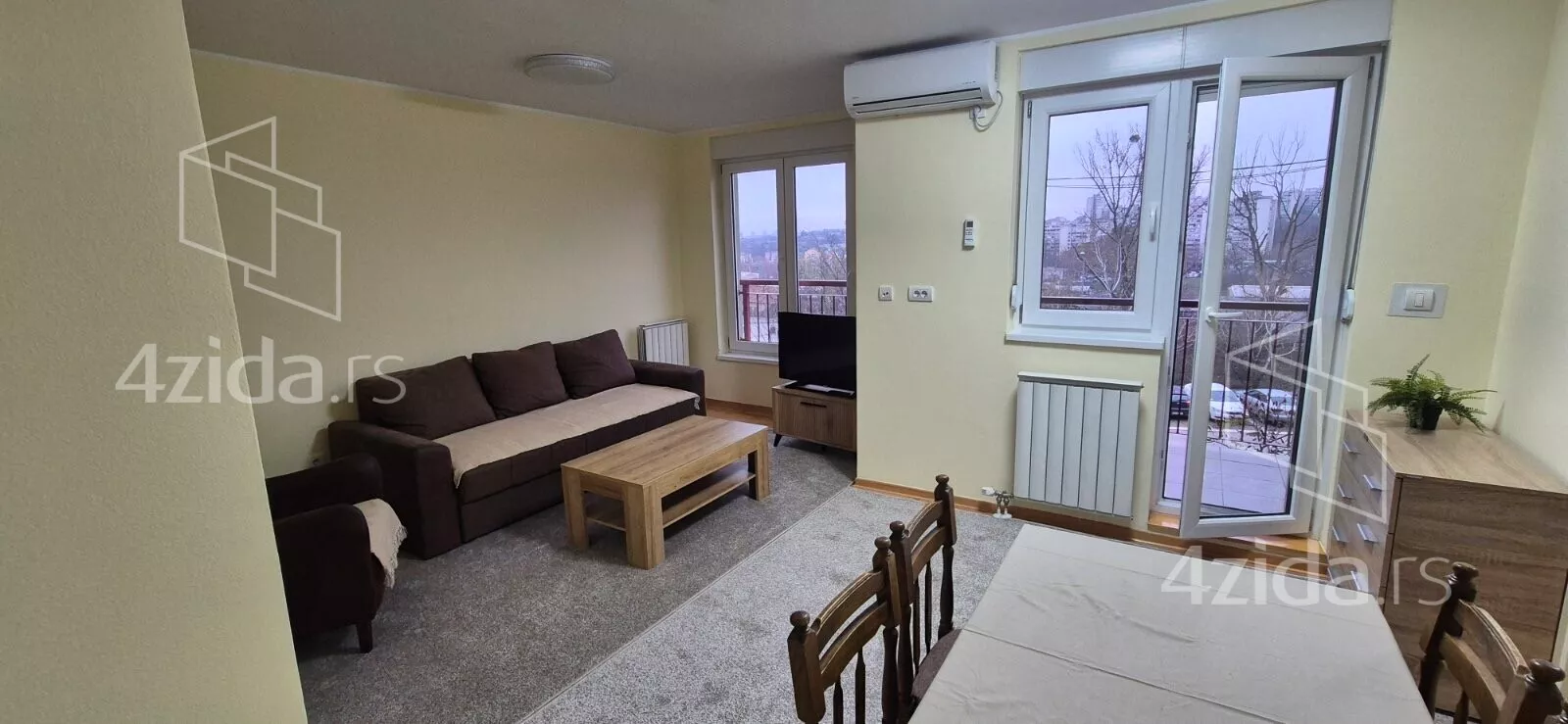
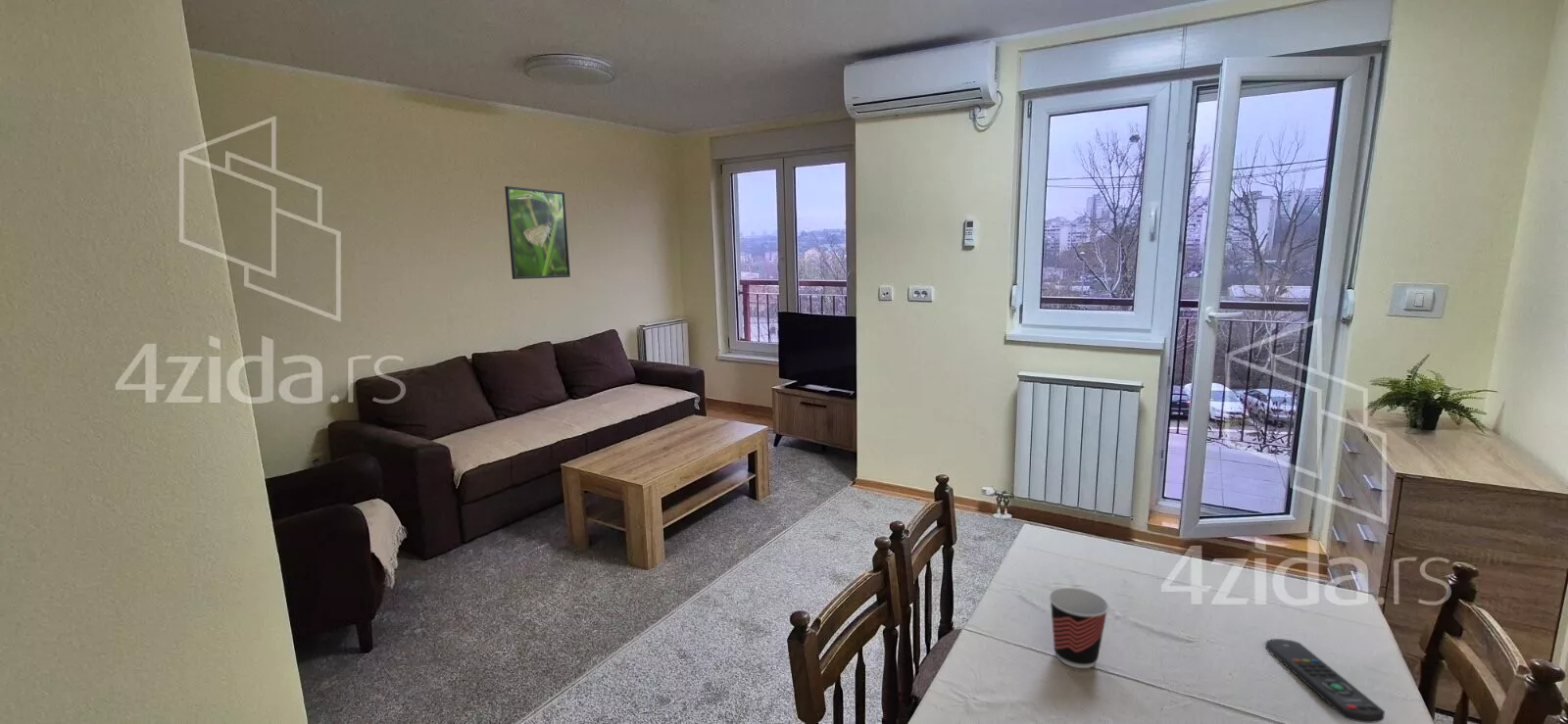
+ cup [1048,587,1110,669]
+ remote control [1264,638,1386,724]
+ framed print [504,185,571,280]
